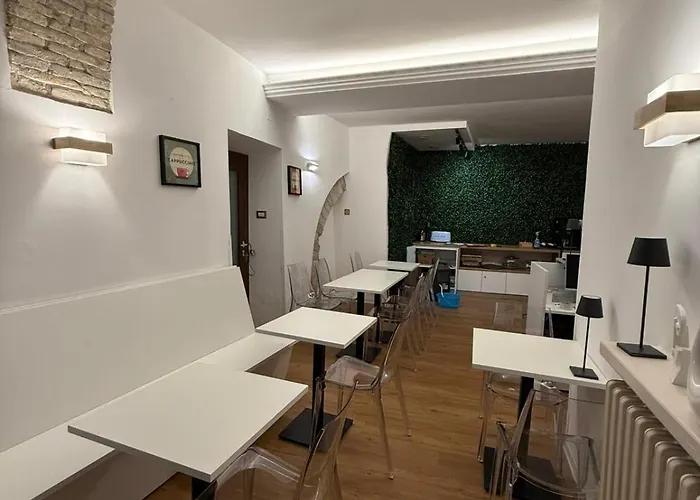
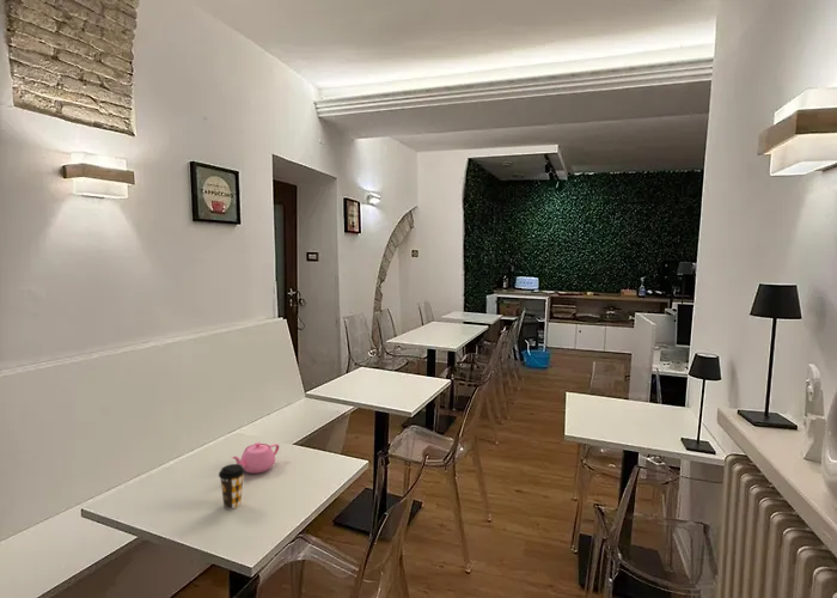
+ teapot [231,441,280,475]
+ coffee cup [218,463,246,509]
